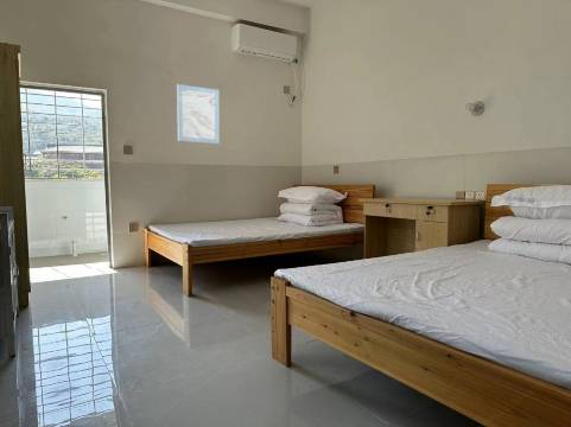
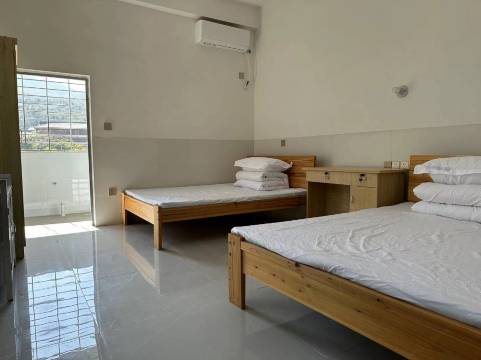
- wall art [176,83,221,145]
